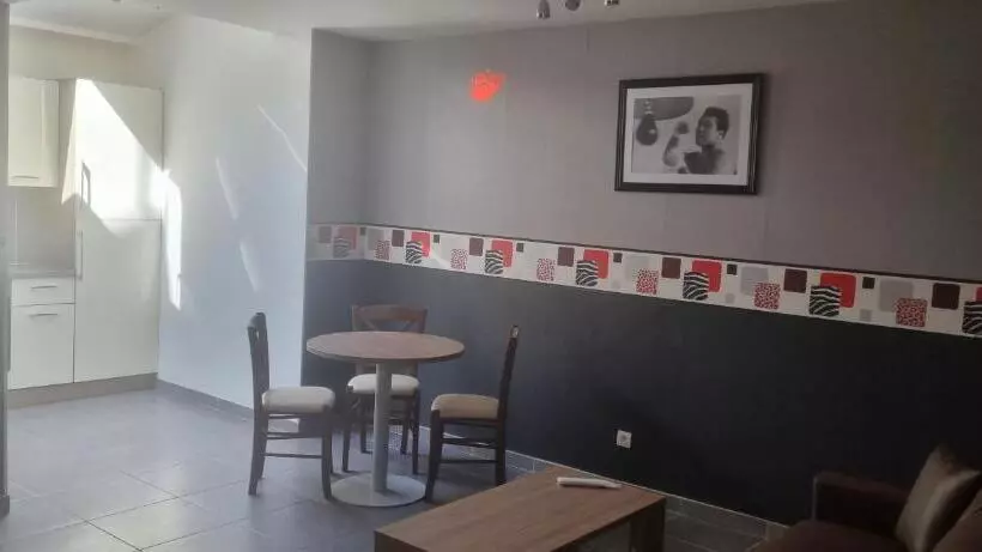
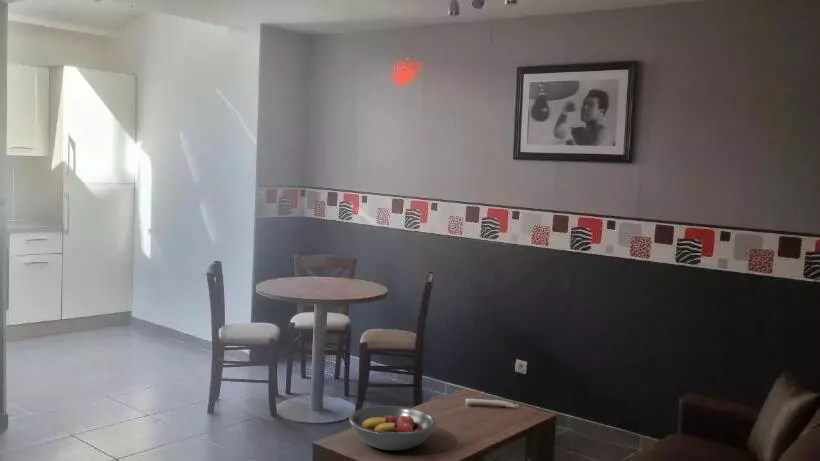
+ fruit bowl [348,405,437,452]
